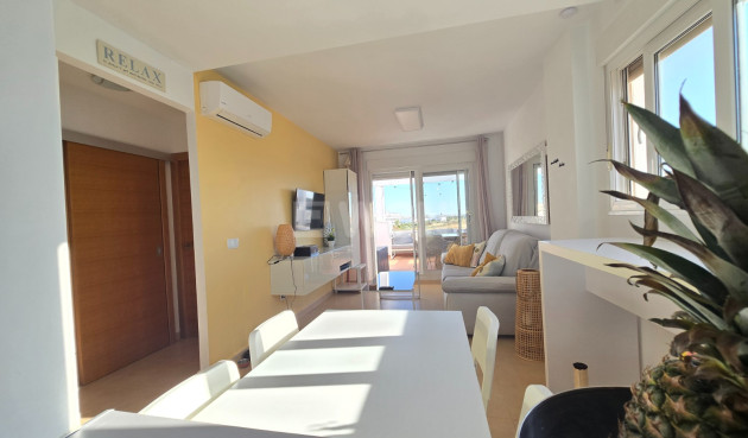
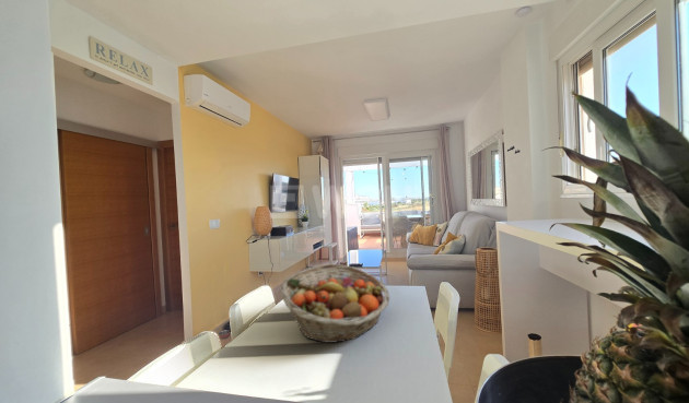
+ fruit basket [279,263,390,344]
